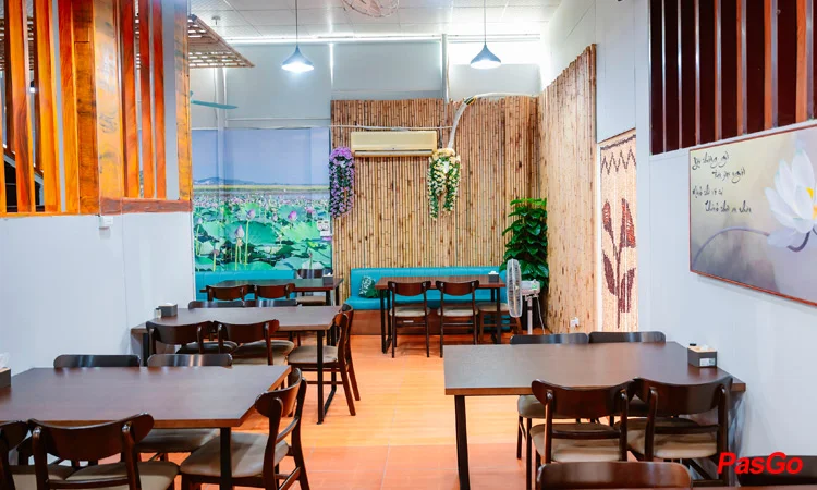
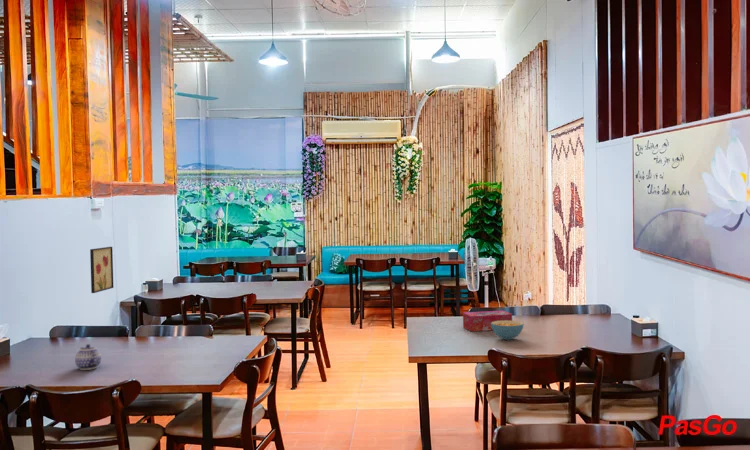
+ cereal bowl [491,320,525,341]
+ tissue box [462,310,513,332]
+ teapot [74,343,102,371]
+ wall art [89,246,115,294]
